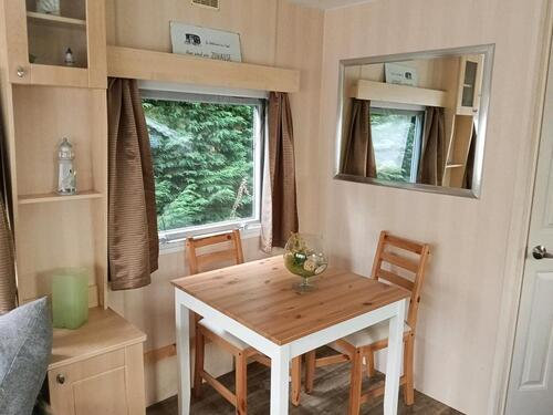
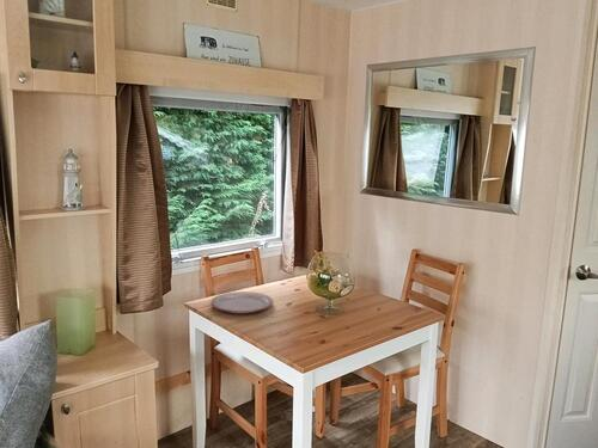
+ plate [209,290,274,314]
